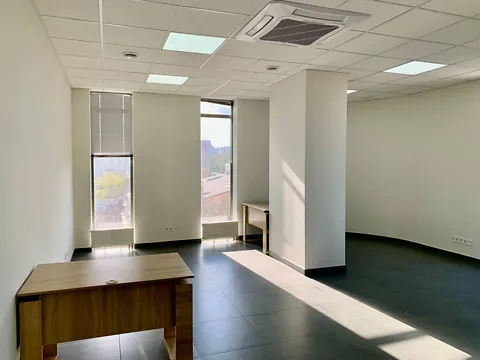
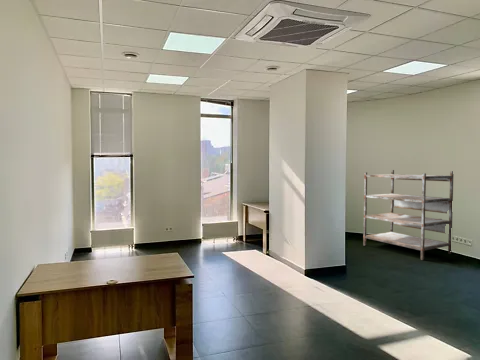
+ shelving unit [362,169,454,261]
